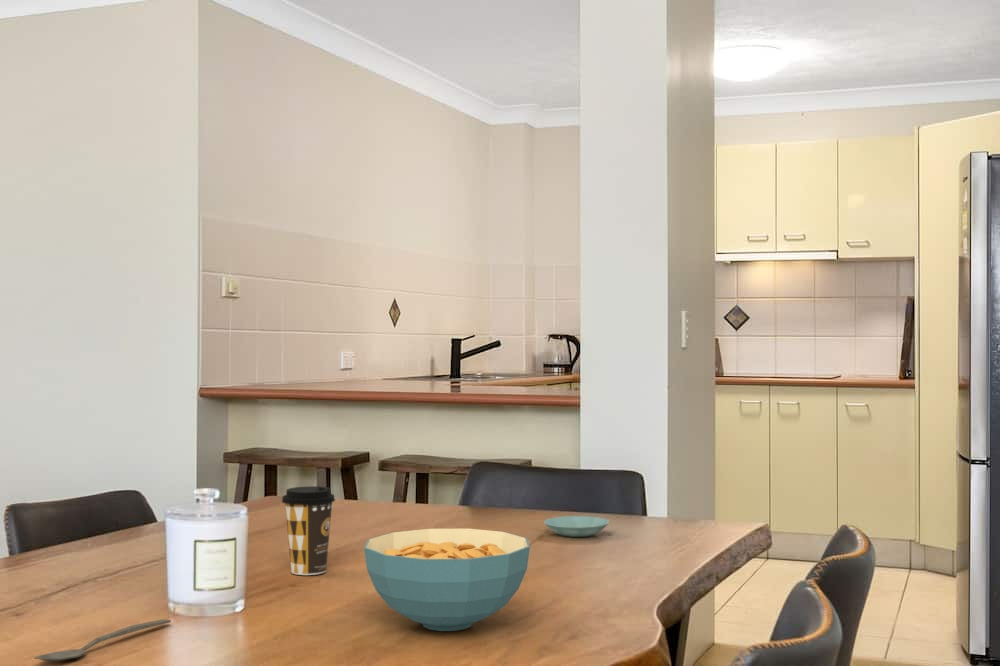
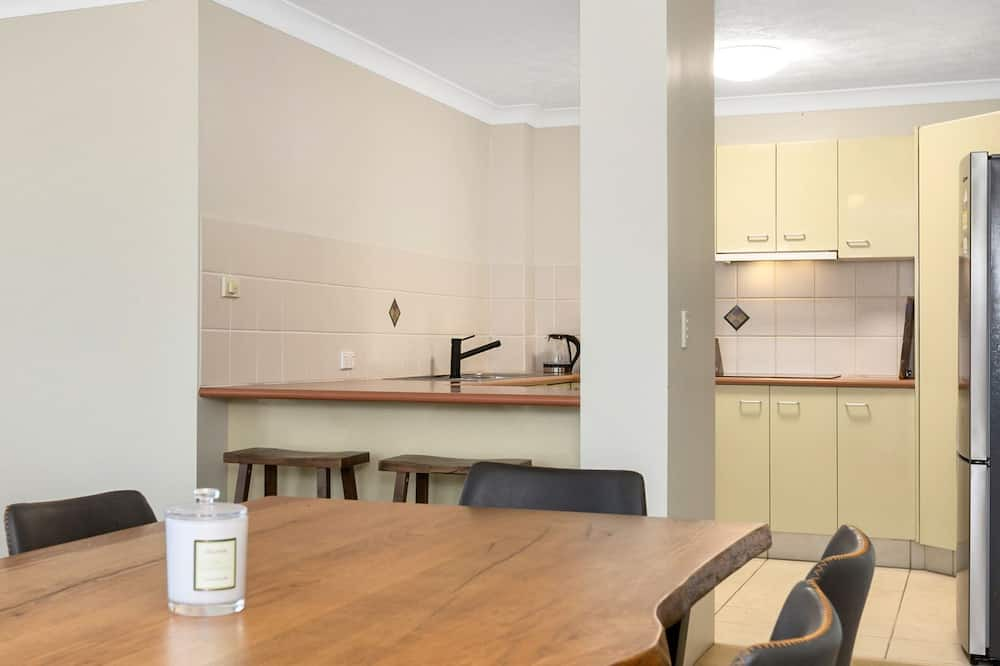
- spoon [33,618,172,663]
- saucer [543,515,610,538]
- coffee cup [281,485,336,576]
- cereal bowl [363,528,531,632]
